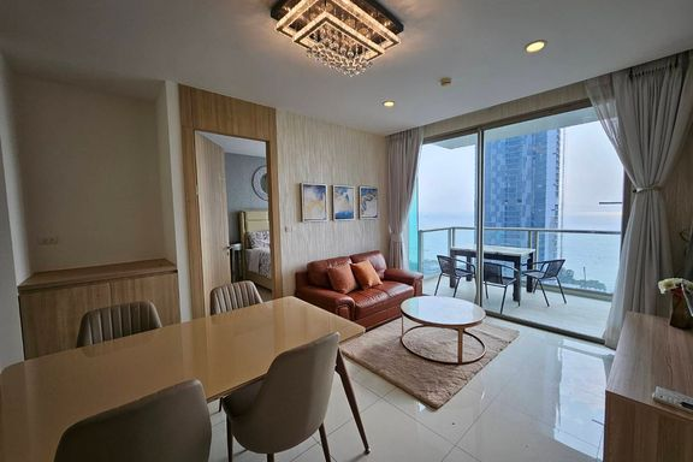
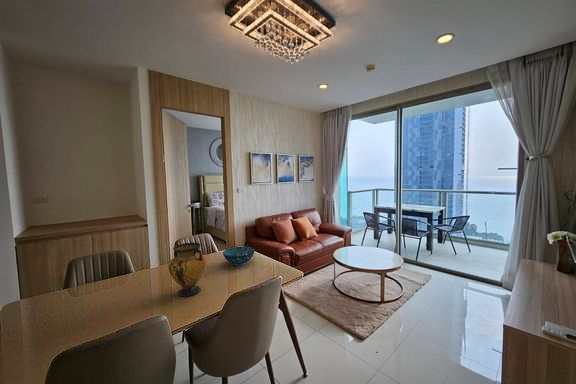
+ decorative bowl [222,245,256,266]
+ vase [167,241,208,298]
